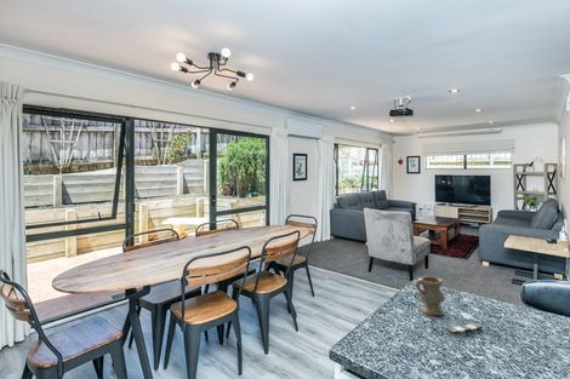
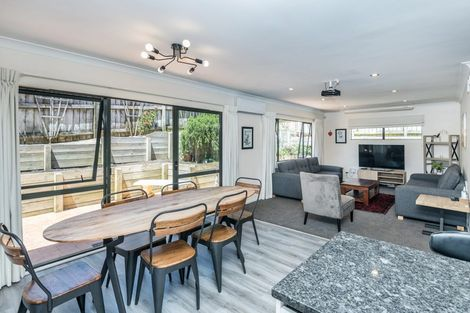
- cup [414,275,484,334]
